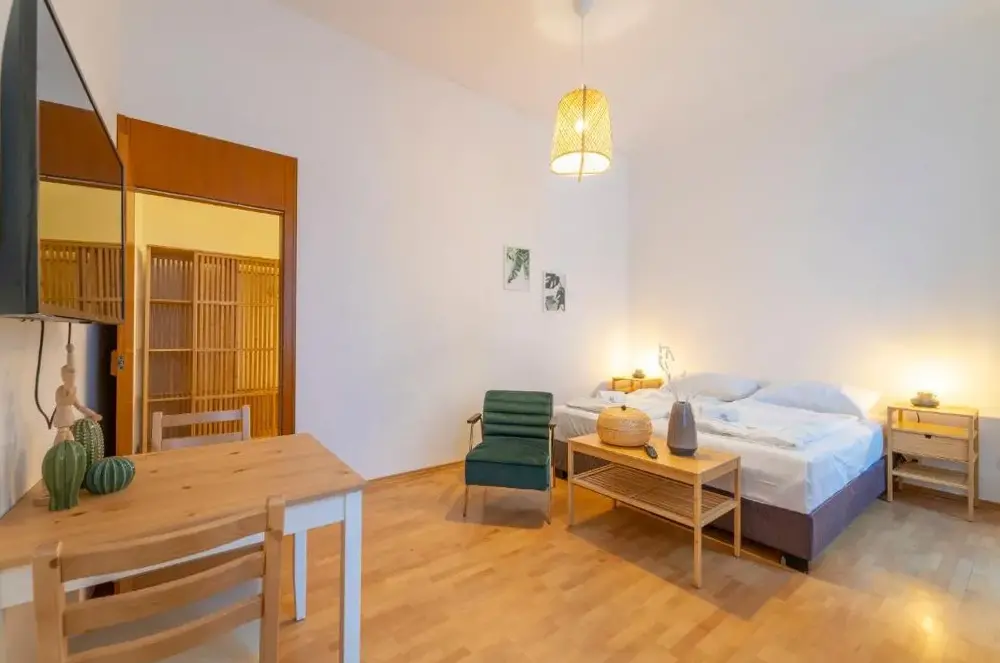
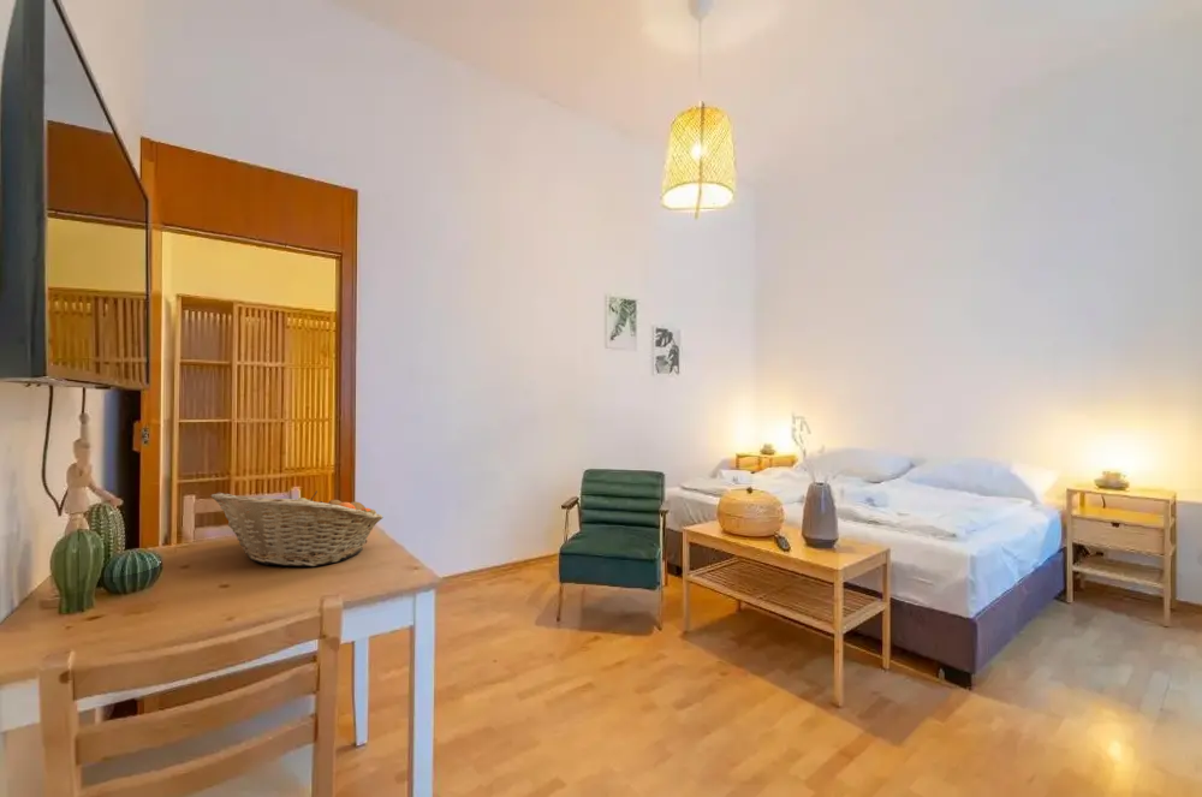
+ fruit basket [209,489,385,567]
